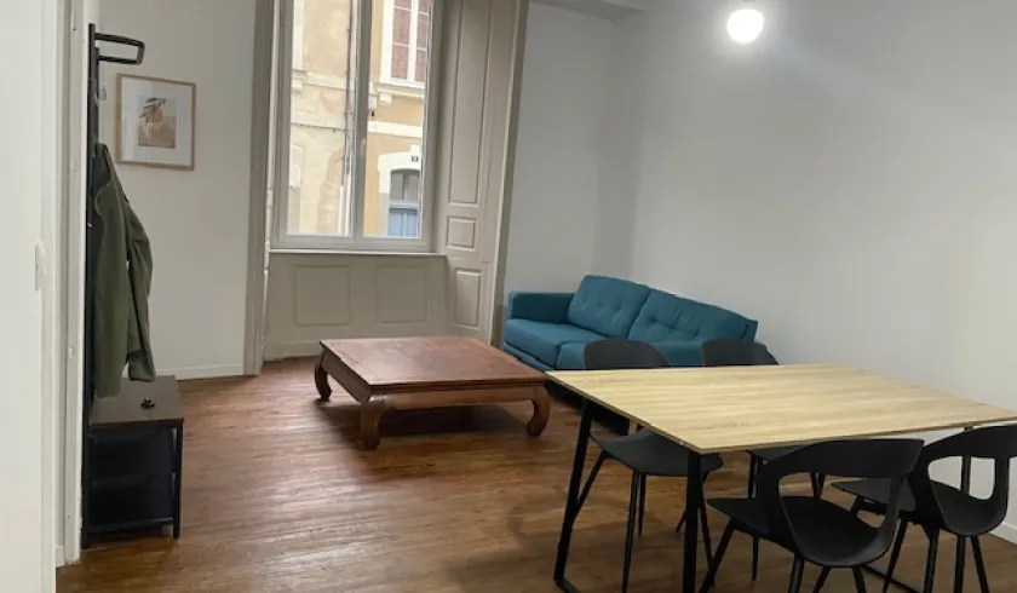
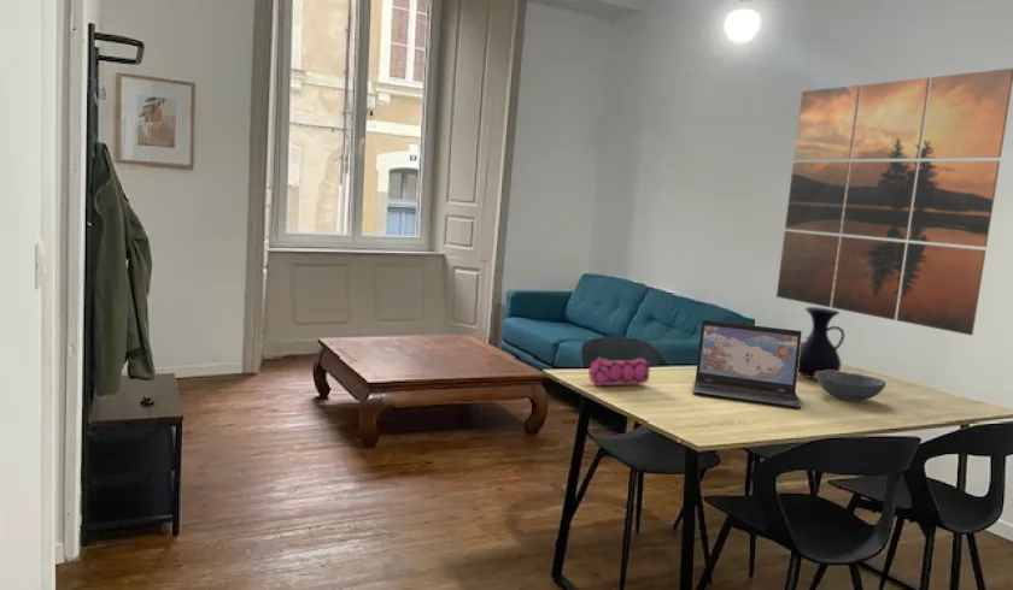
+ vase [797,306,845,380]
+ wall art [775,67,1013,336]
+ laptop [691,319,803,409]
+ bowl [815,371,886,402]
+ pencil case [587,355,651,387]
